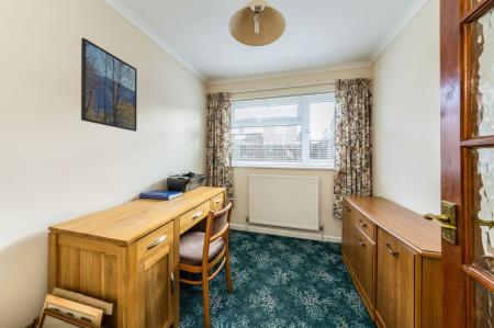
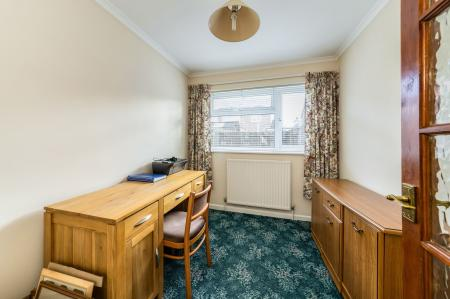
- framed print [80,36,138,133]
